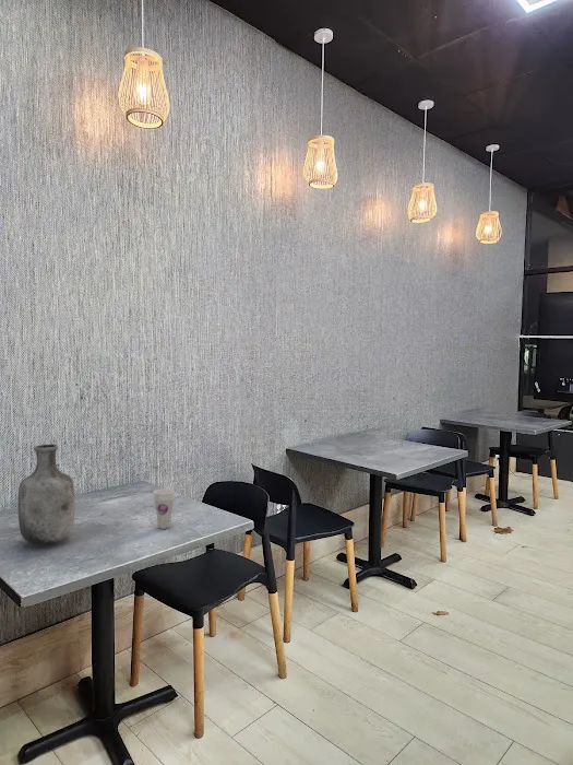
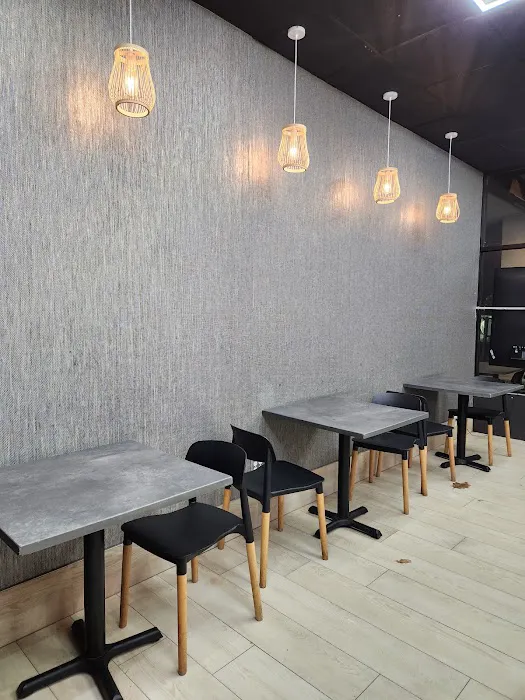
- cup [153,487,176,530]
- vase [17,444,75,545]
